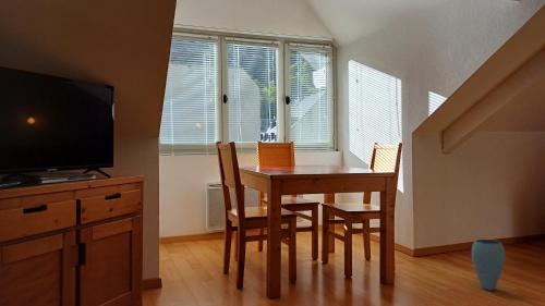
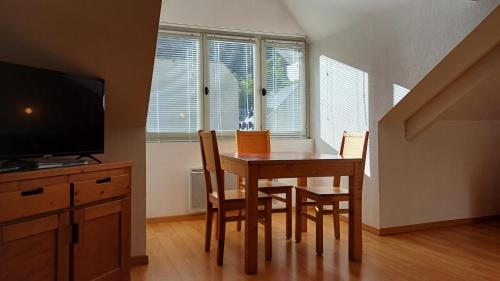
- vase [471,238,506,292]
